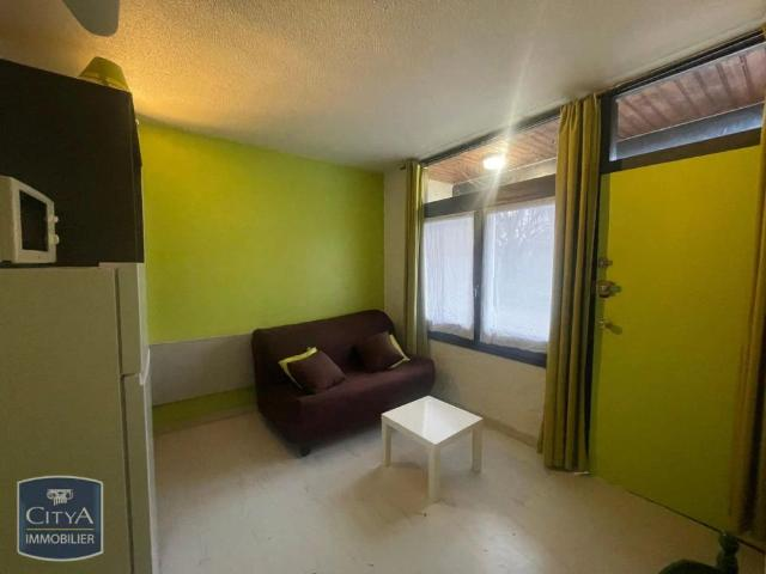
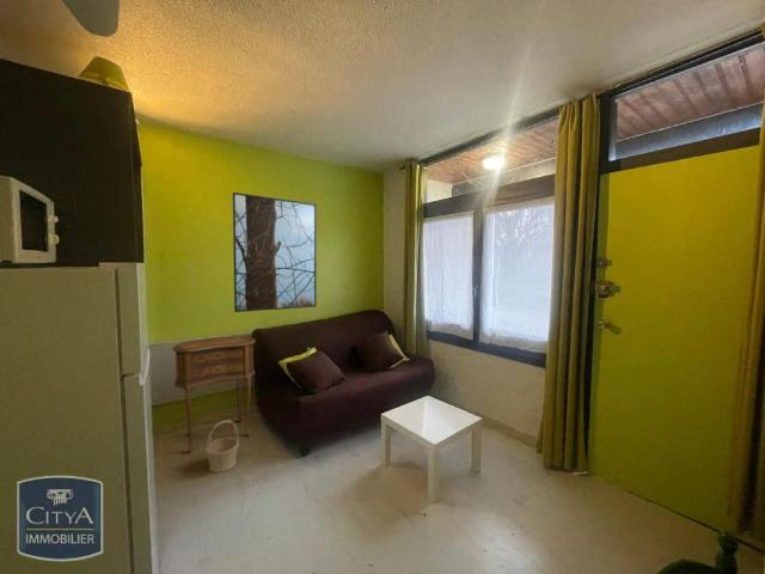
+ side table [172,336,257,453]
+ basket [204,420,240,474]
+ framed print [232,191,318,313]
